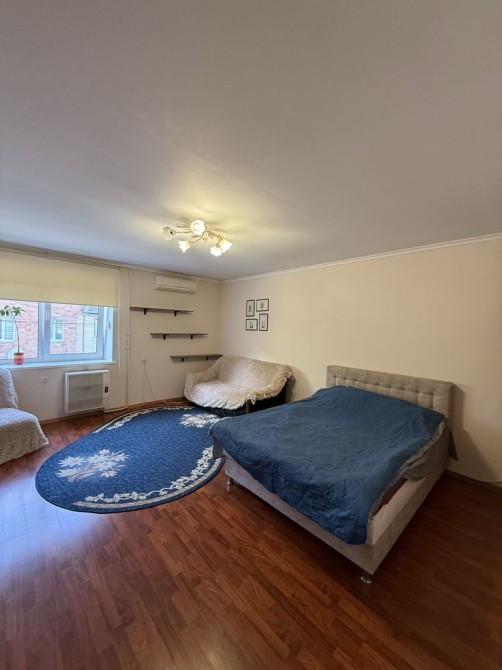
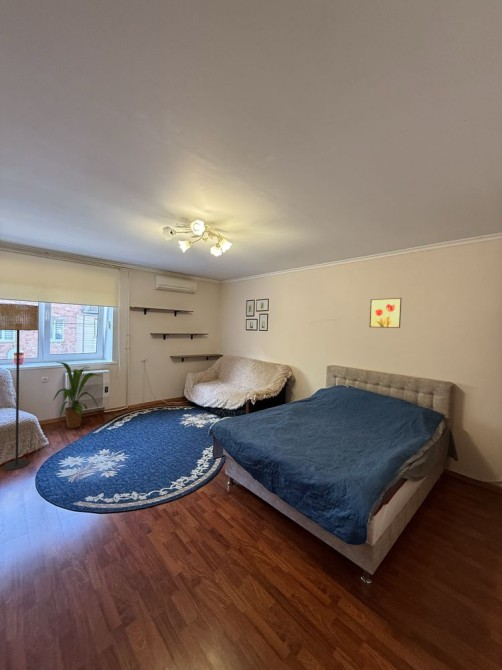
+ wall art [368,297,402,329]
+ floor lamp [0,303,39,471]
+ house plant [52,361,103,430]
